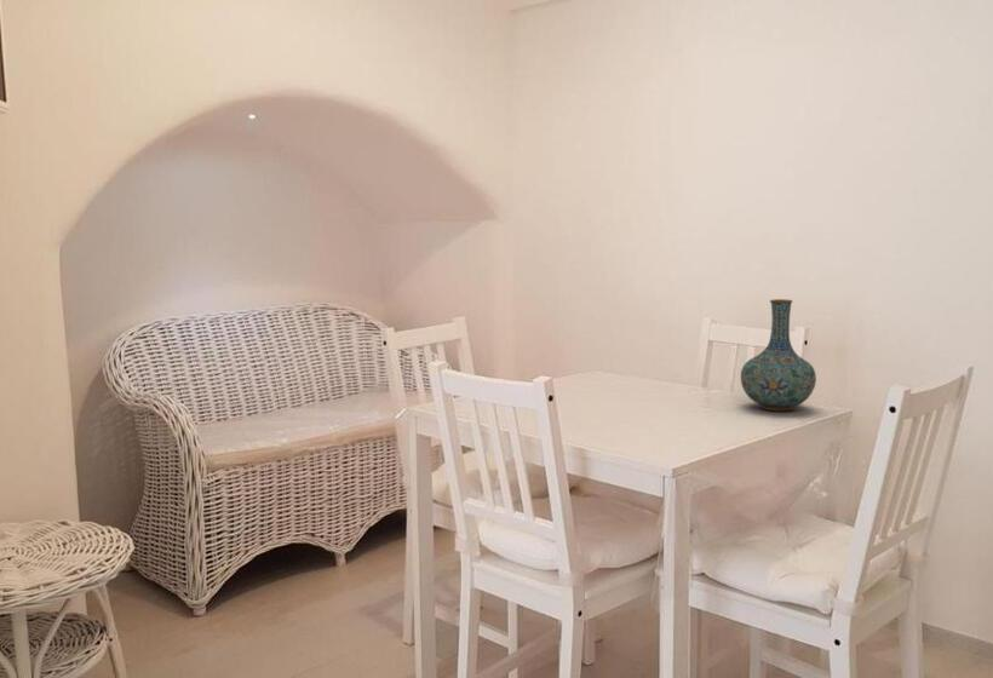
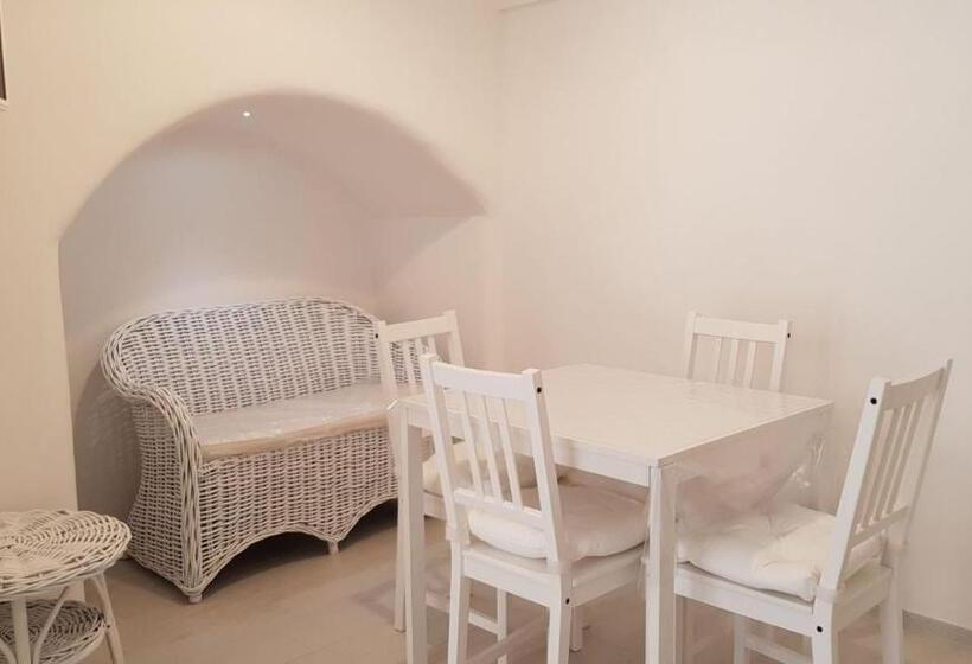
- vase [740,298,817,412]
